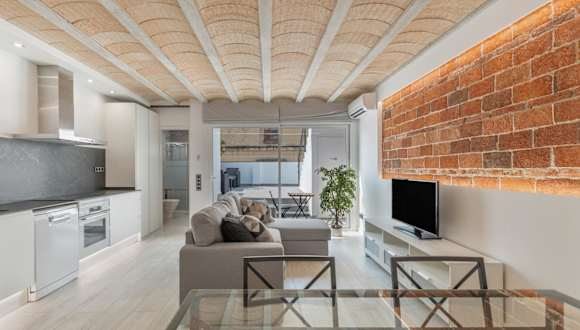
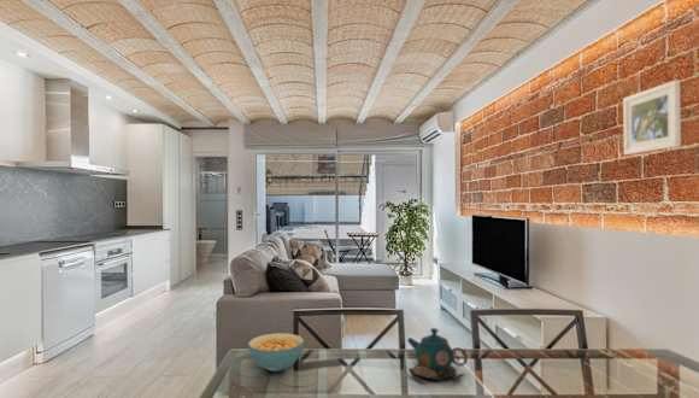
+ cereal bowl [247,332,305,373]
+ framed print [622,78,682,156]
+ teapot [406,327,469,384]
